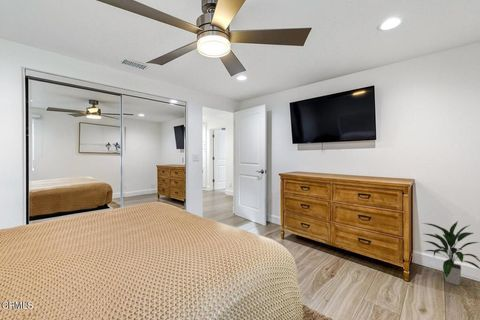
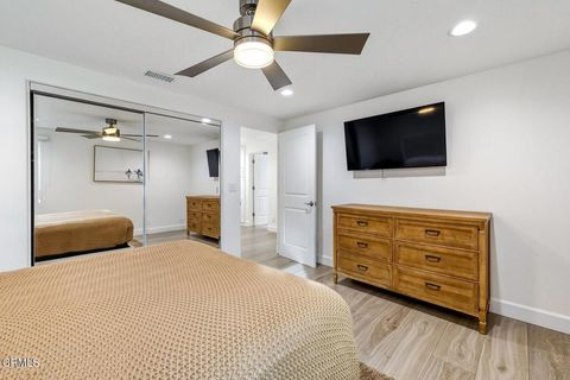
- indoor plant [421,220,480,286]
